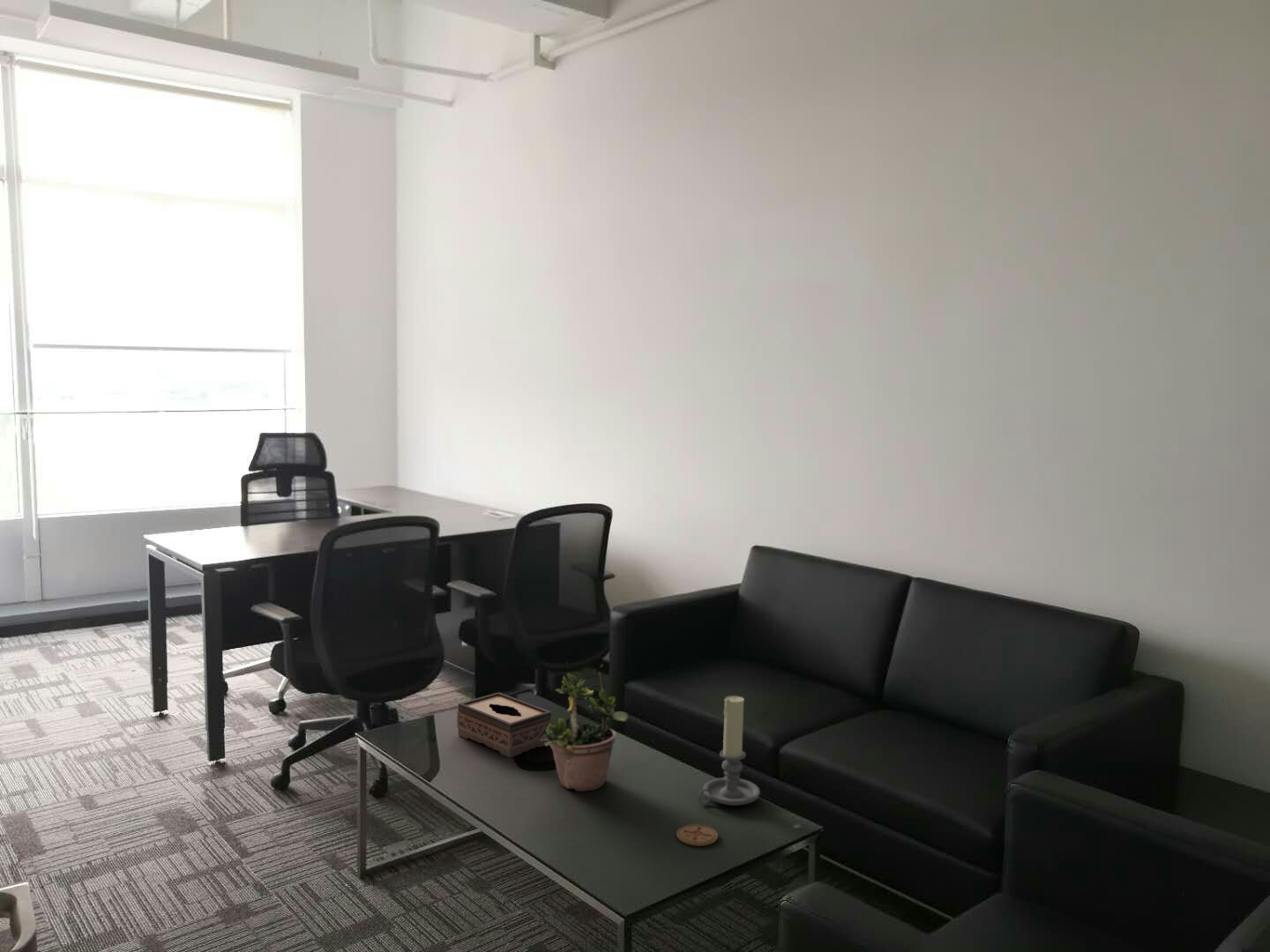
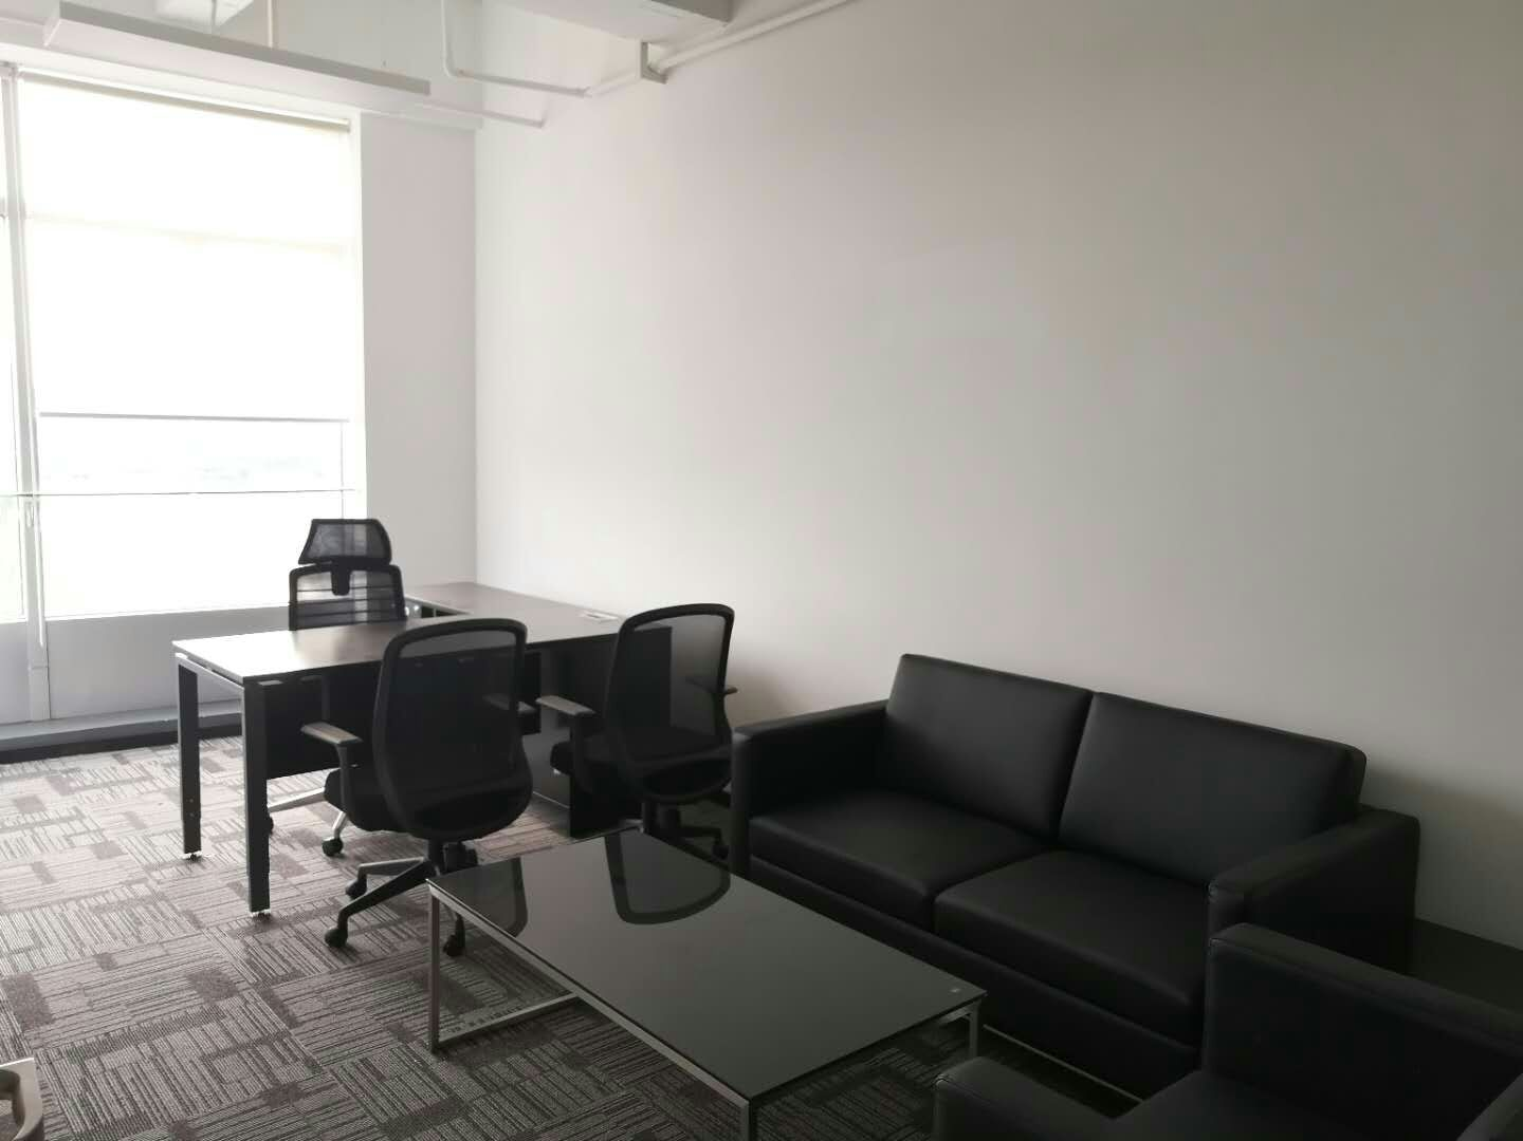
- potted plant [542,662,630,792]
- candle holder [697,695,761,807]
- tissue box [456,691,553,758]
- coaster [676,823,719,847]
